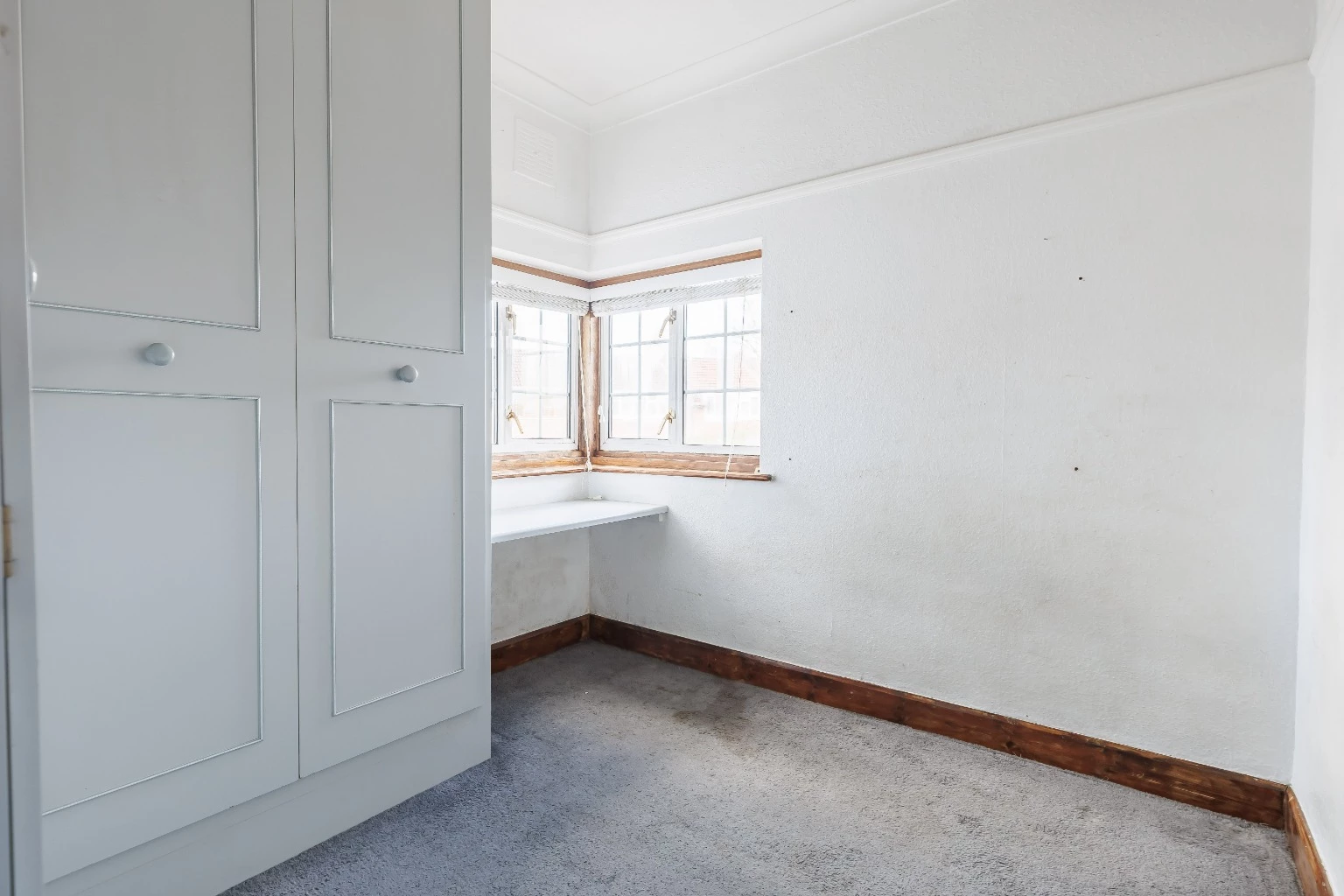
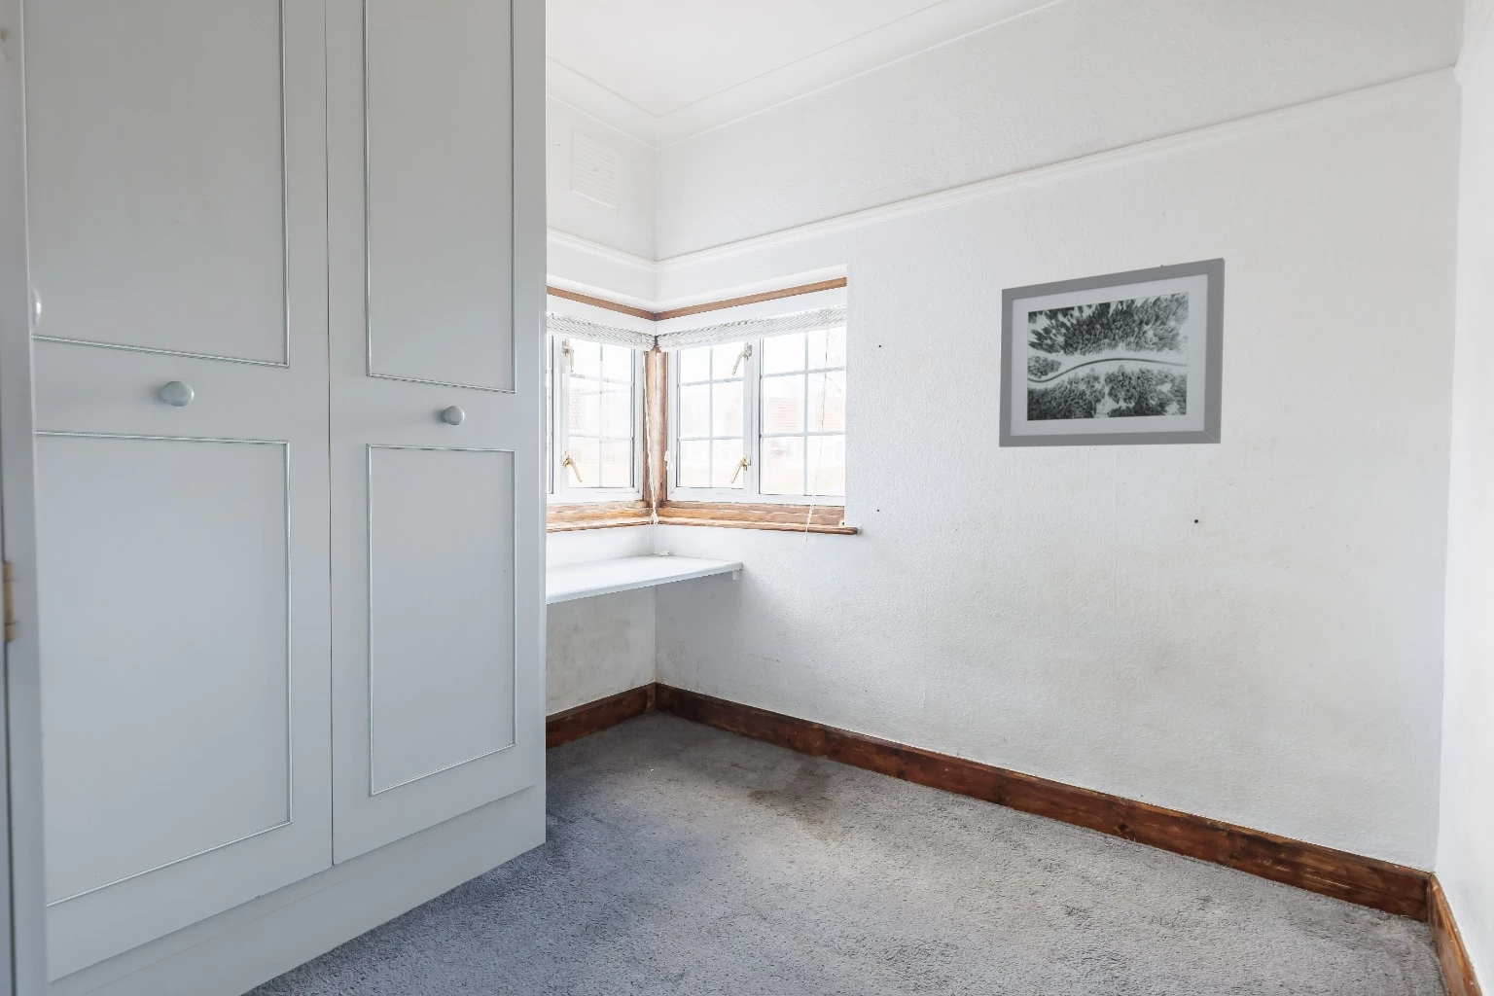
+ wall art [998,257,1226,448]
